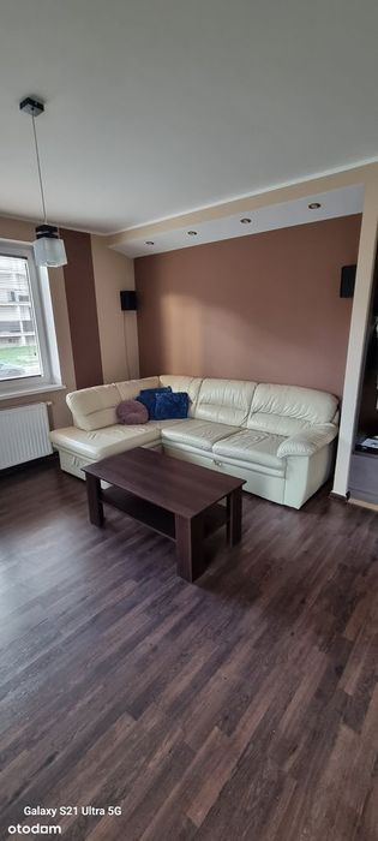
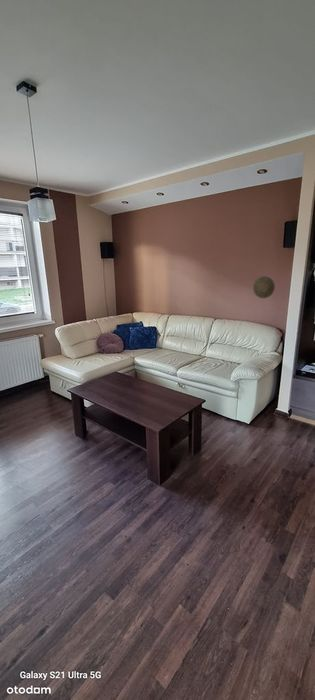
+ decorative plate [252,275,276,299]
